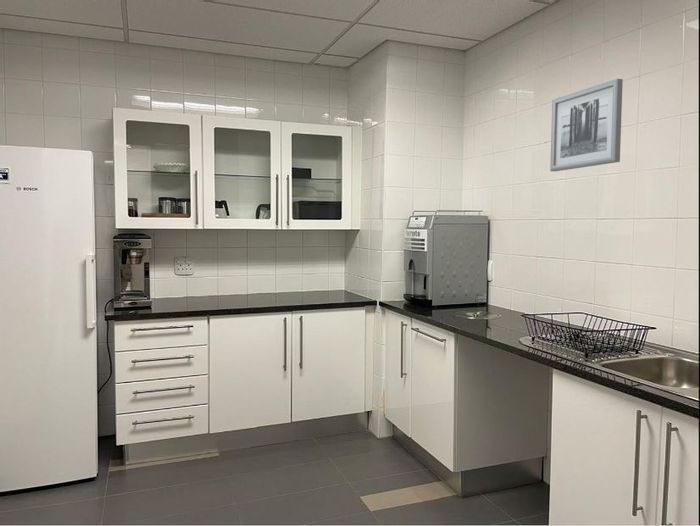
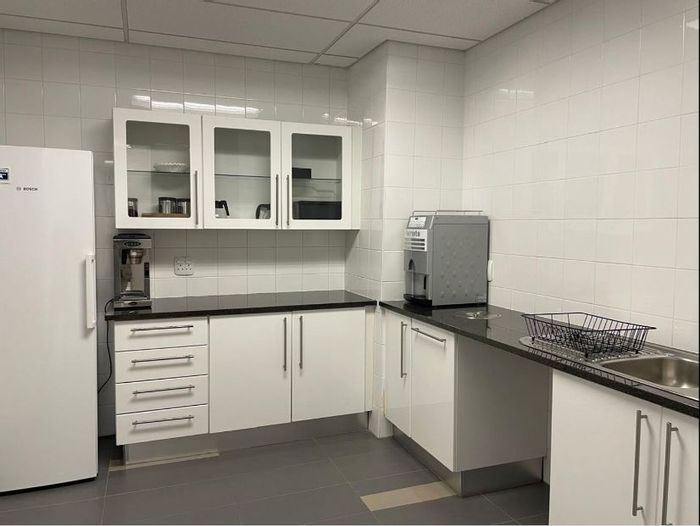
- wall art [549,78,624,173]
